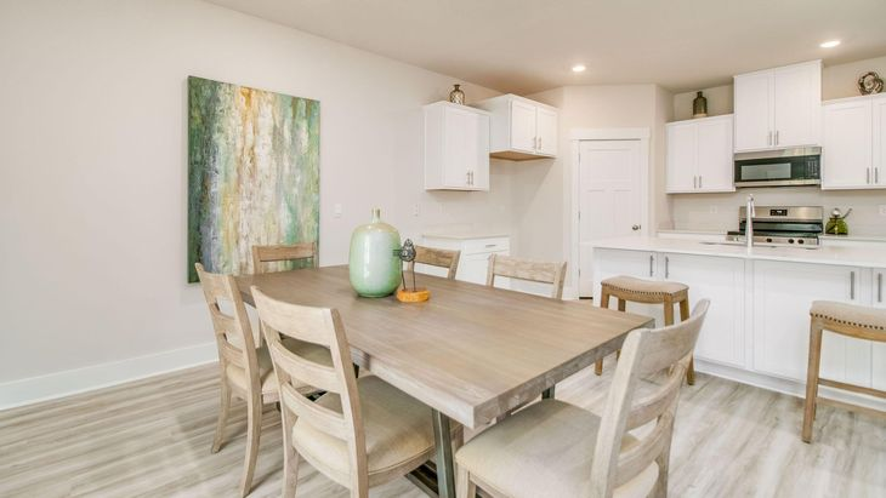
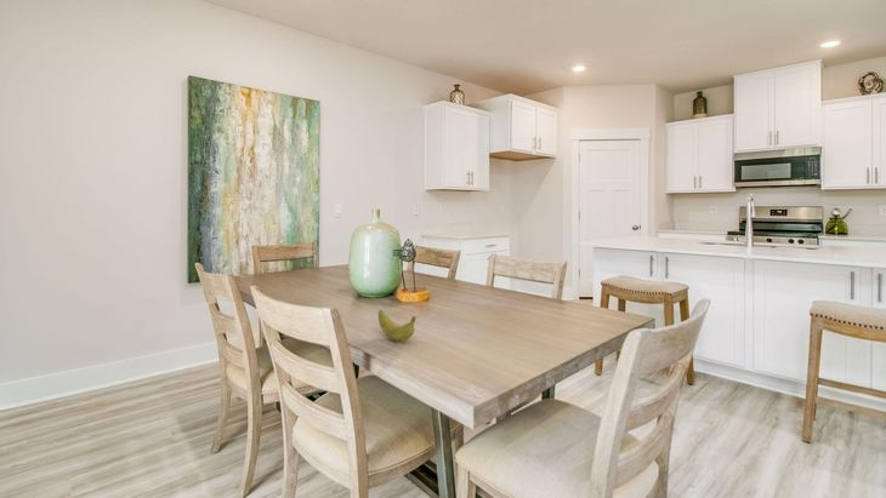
+ banana [377,309,418,343]
